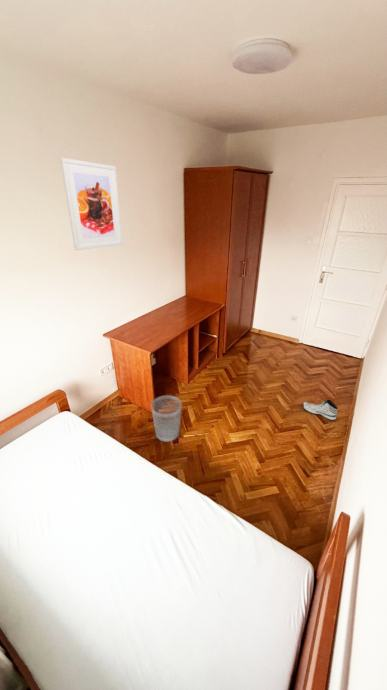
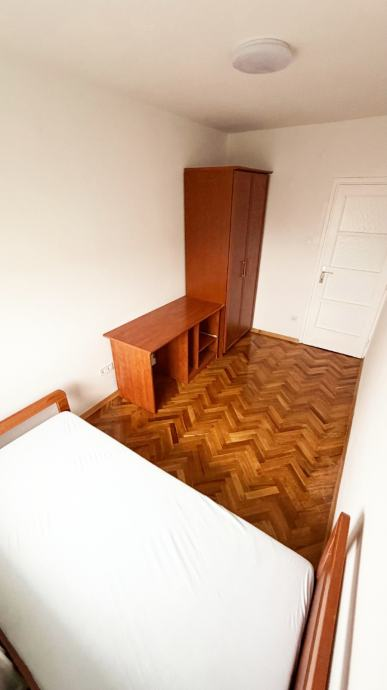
- sneaker [302,399,339,421]
- wastebasket [150,394,183,443]
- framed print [59,157,124,251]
